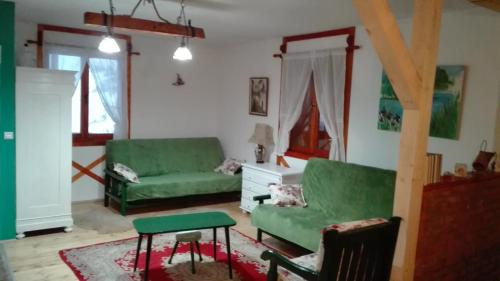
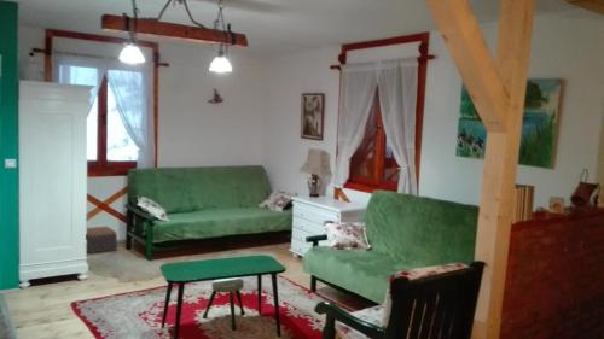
+ footstool [85,226,118,255]
